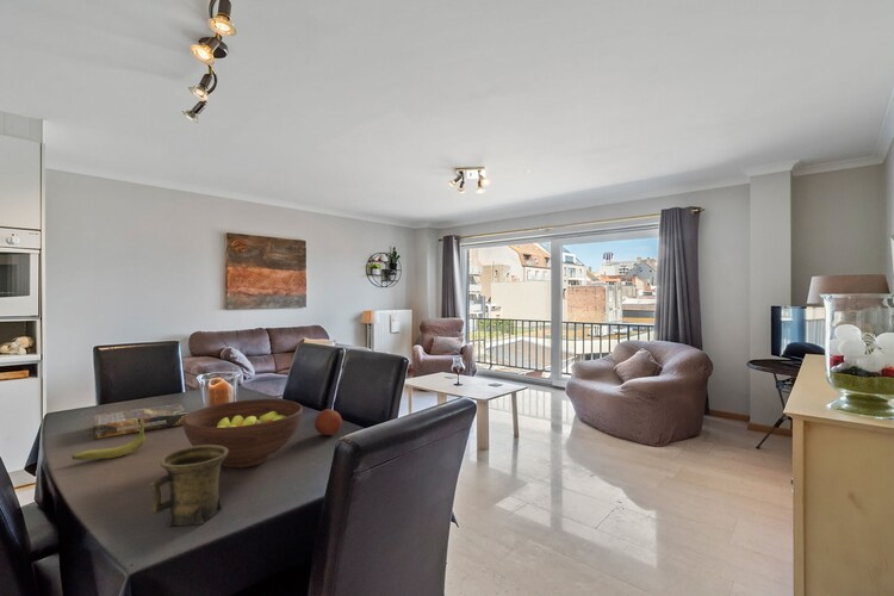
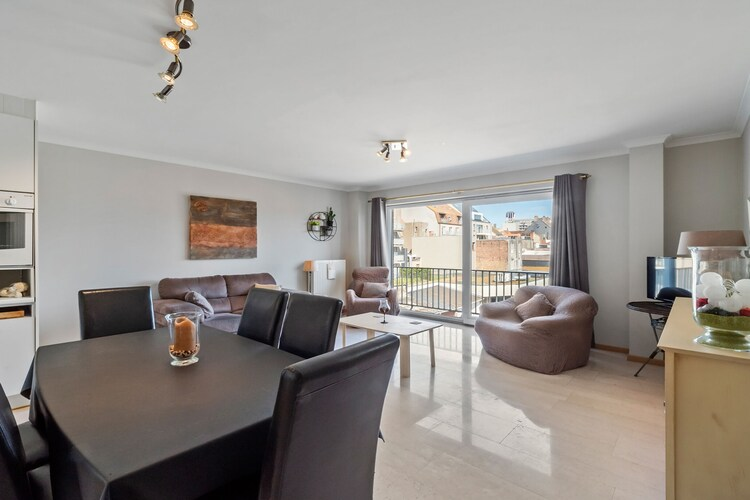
- fruit [313,408,343,436]
- mug [149,445,229,527]
- banana [72,418,147,461]
- fruit bowl [182,398,304,470]
- book [93,403,188,440]
